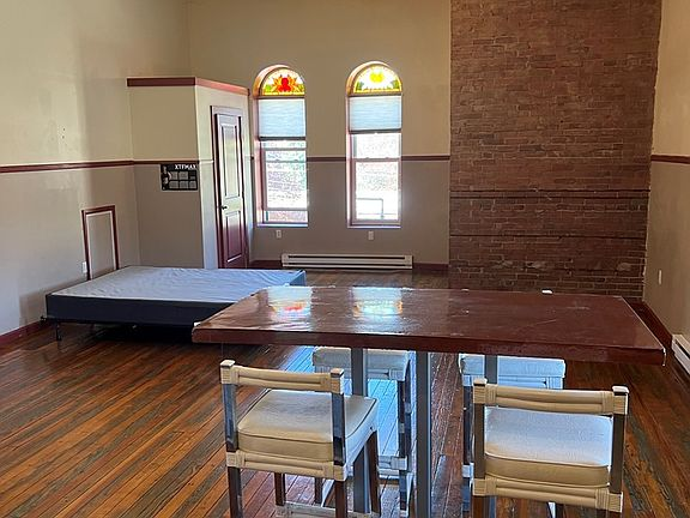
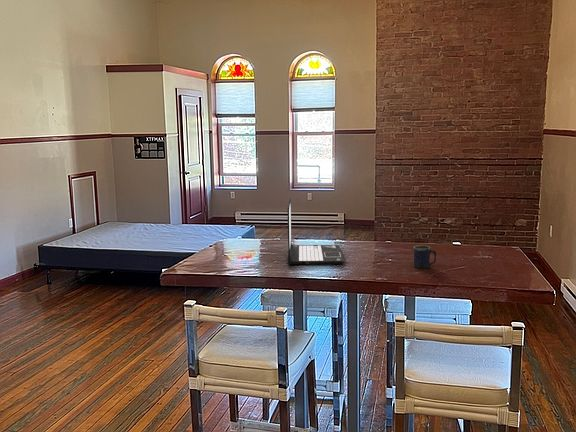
+ laptop [286,197,345,265]
+ mug [412,244,437,269]
